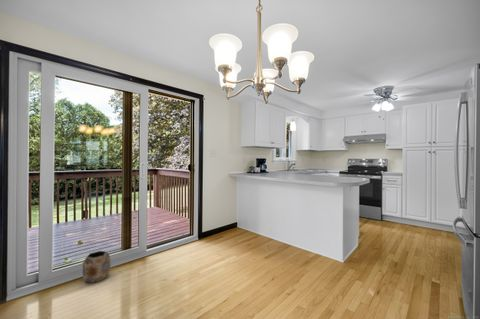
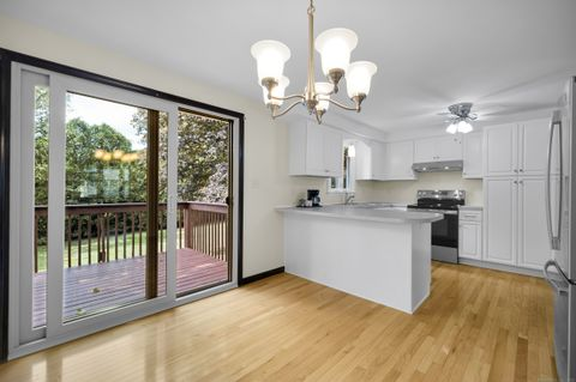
- planter [82,250,112,284]
